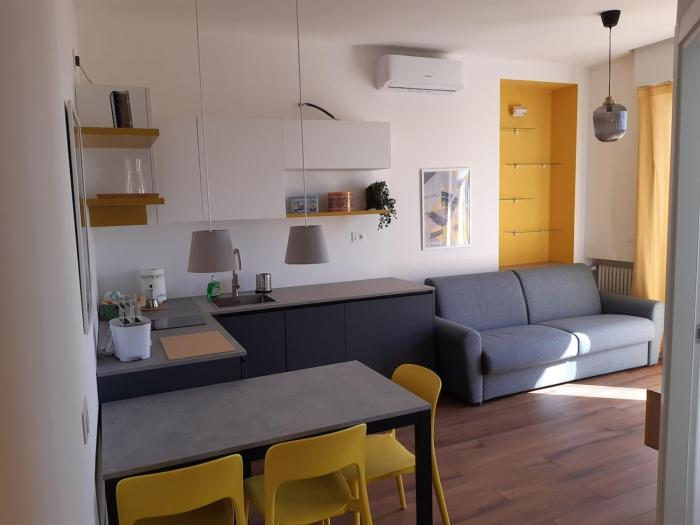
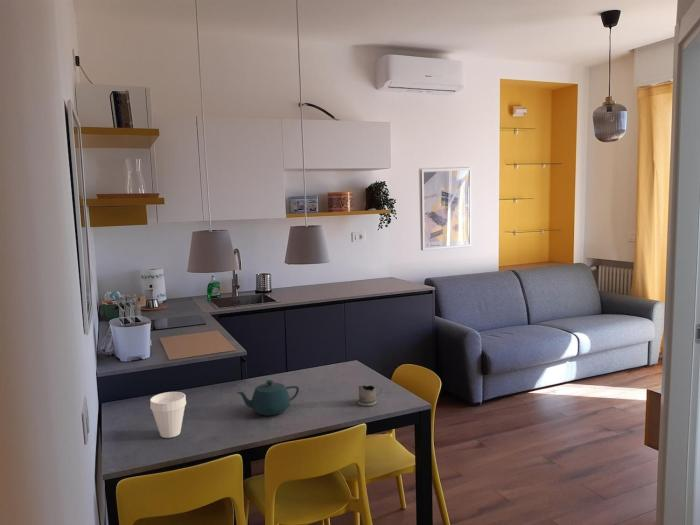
+ tea glass holder [357,384,383,407]
+ cup [149,391,187,439]
+ teapot [236,379,300,417]
